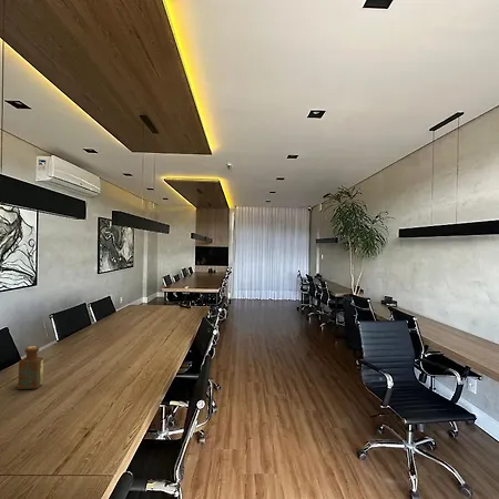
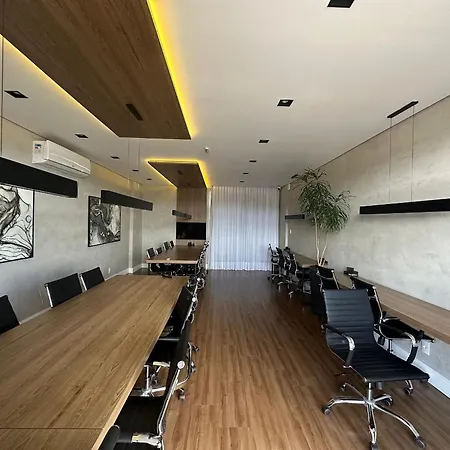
- bottle [17,345,44,390]
